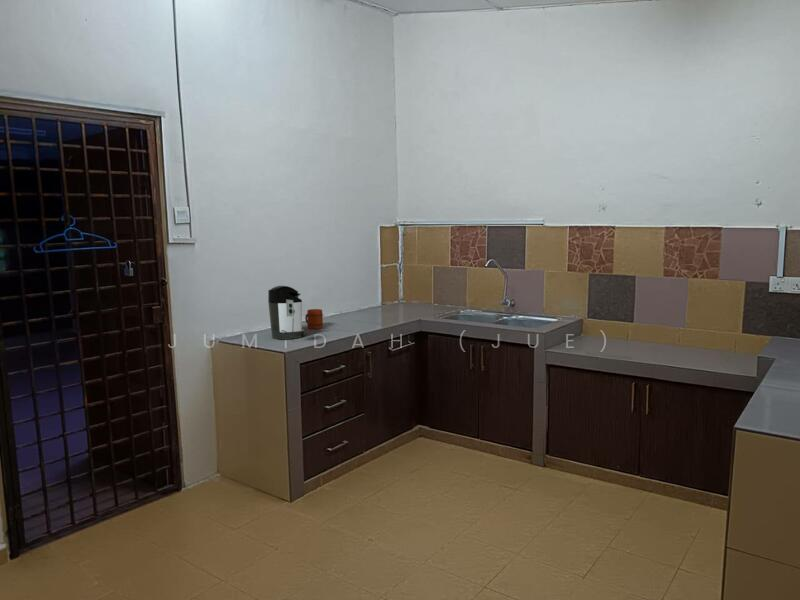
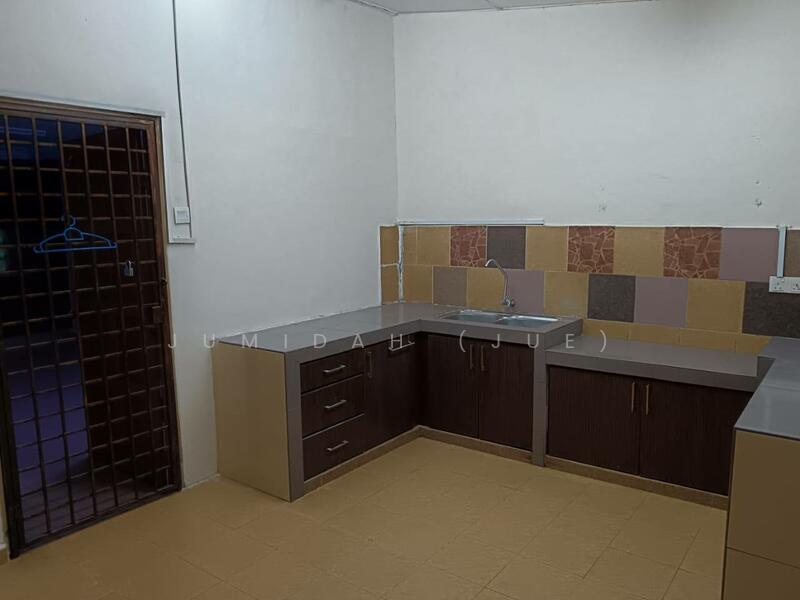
- mug [304,308,324,330]
- coffee maker [267,285,306,340]
